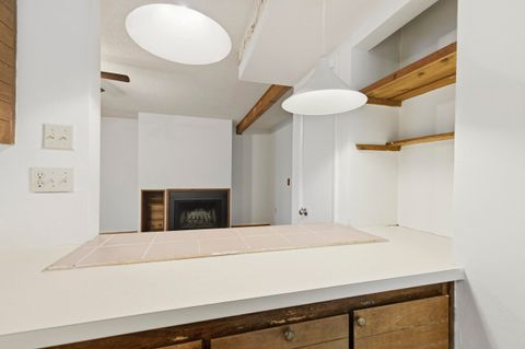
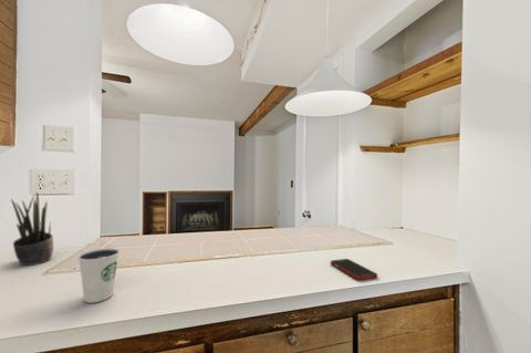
+ potted plant [10,191,54,267]
+ cell phone [330,258,378,281]
+ dixie cup [76,248,121,304]
